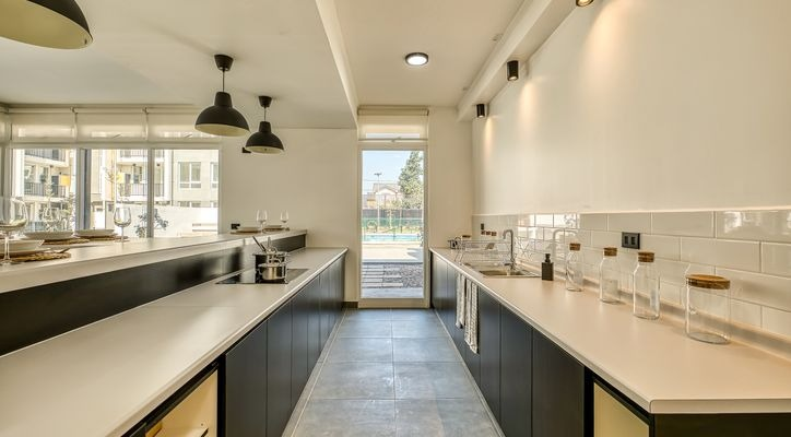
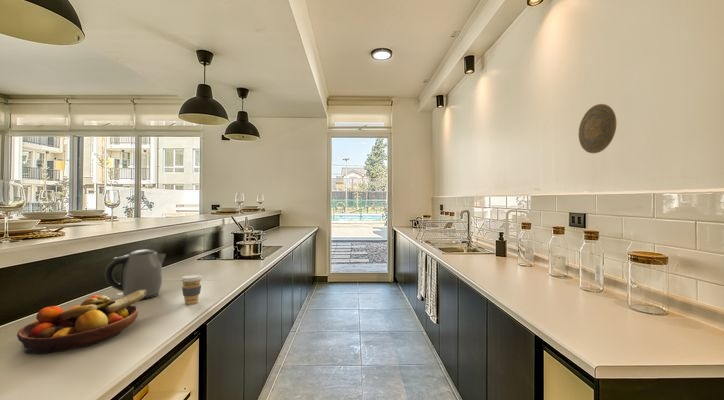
+ decorative plate [578,103,617,154]
+ kettle [104,249,167,301]
+ fruit bowl [16,290,146,355]
+ coffee cup [180,274,204,305]
